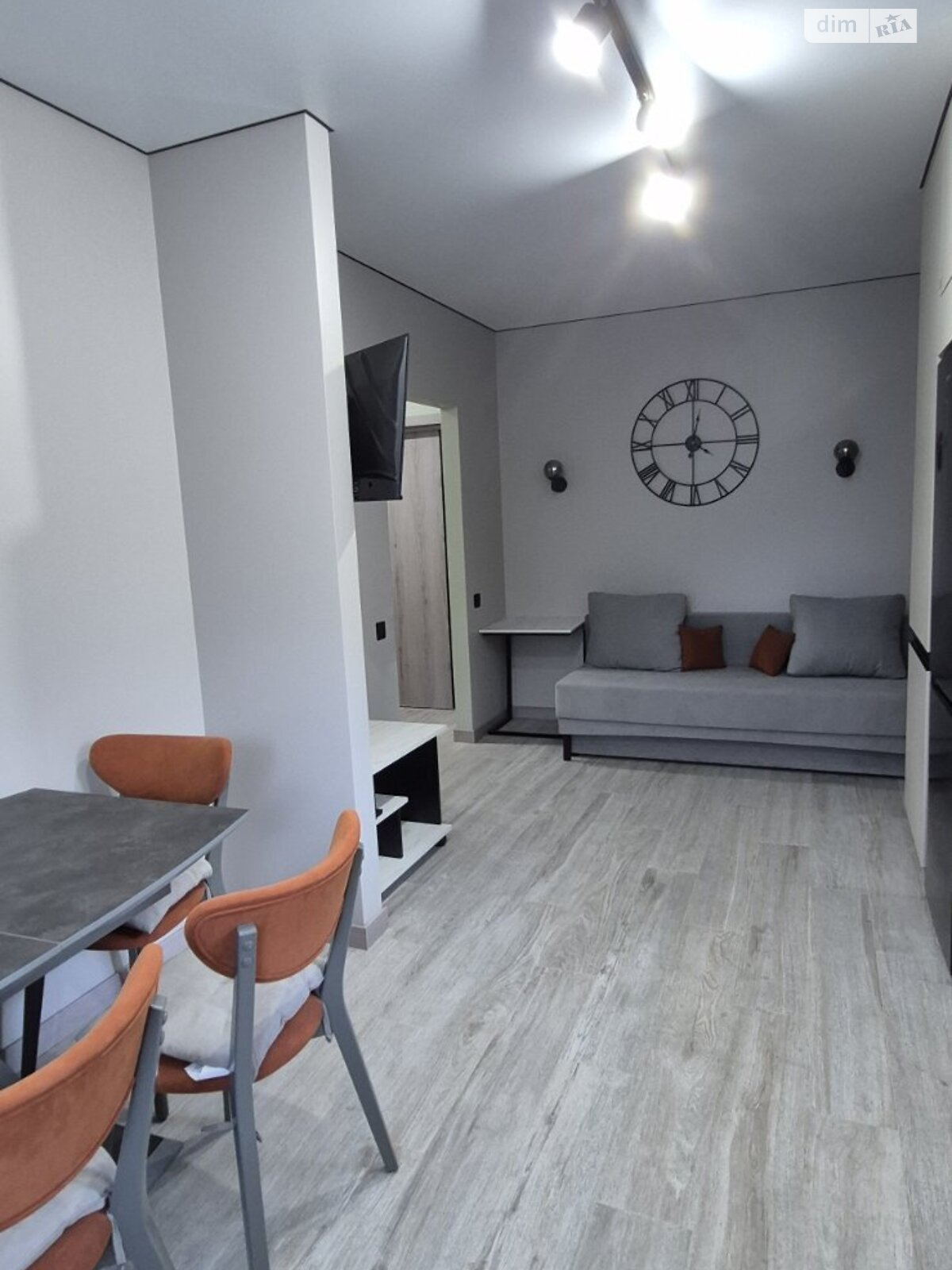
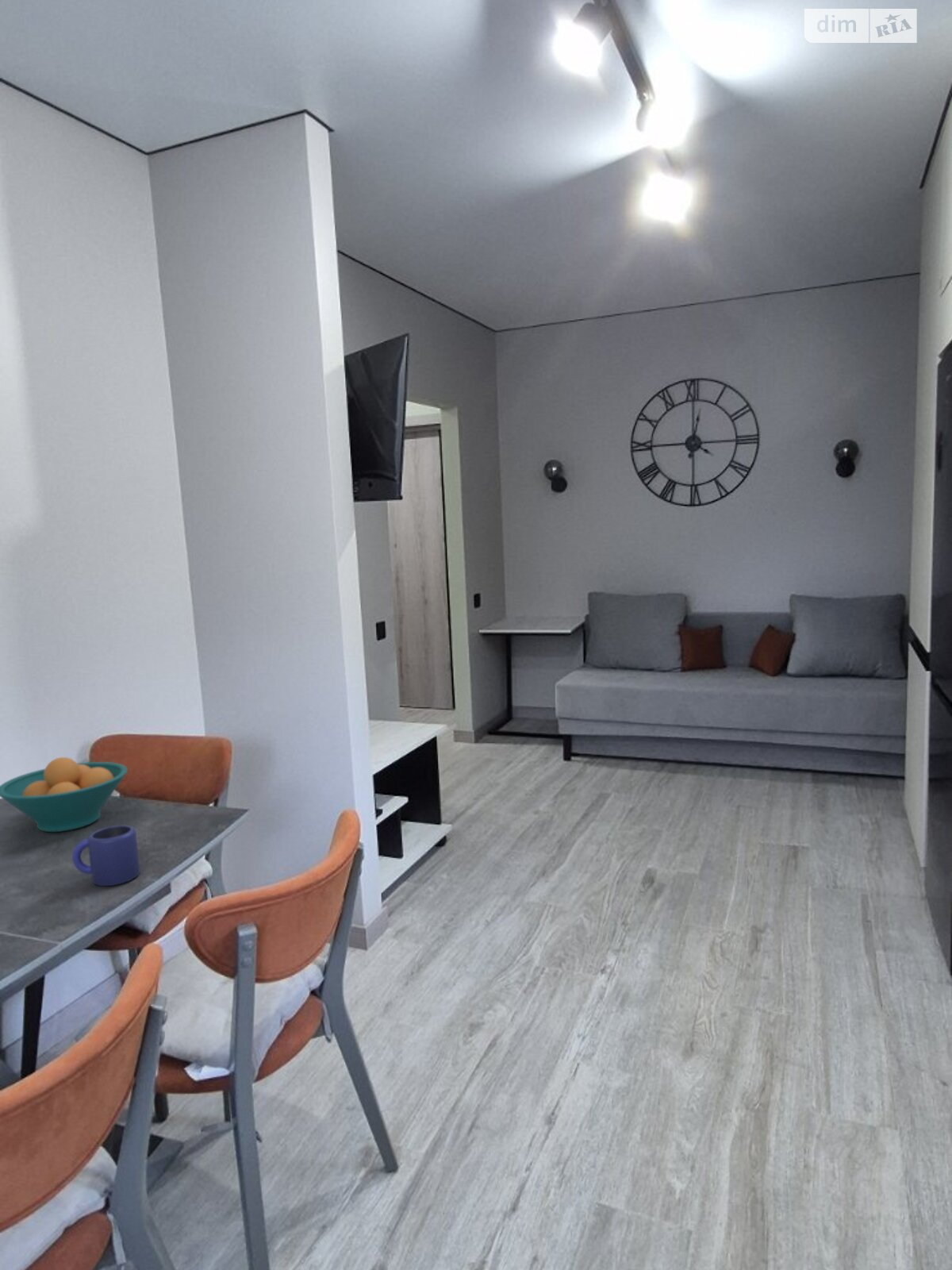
+ fruit bowl [0,756,129,833]
+ mug [71,825,141,887]
